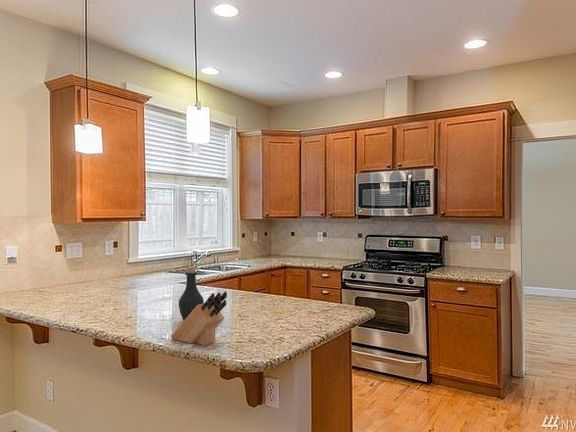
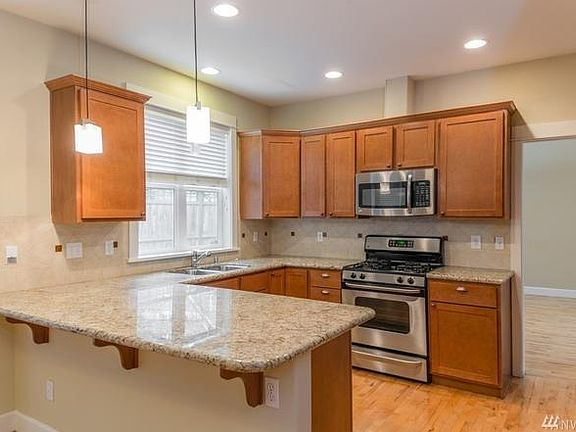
- bottle [178,265,205,321]
- knife block [170,290,228,346]
